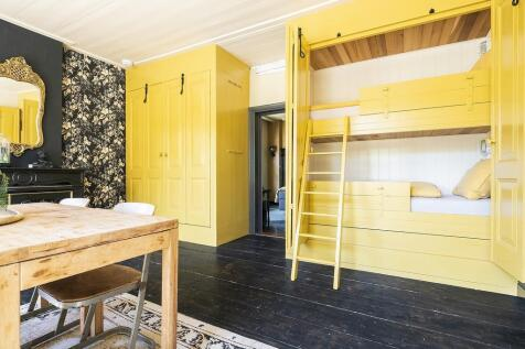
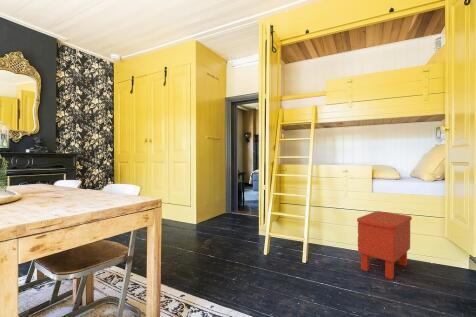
+ nightstand [356,210,413,280]
